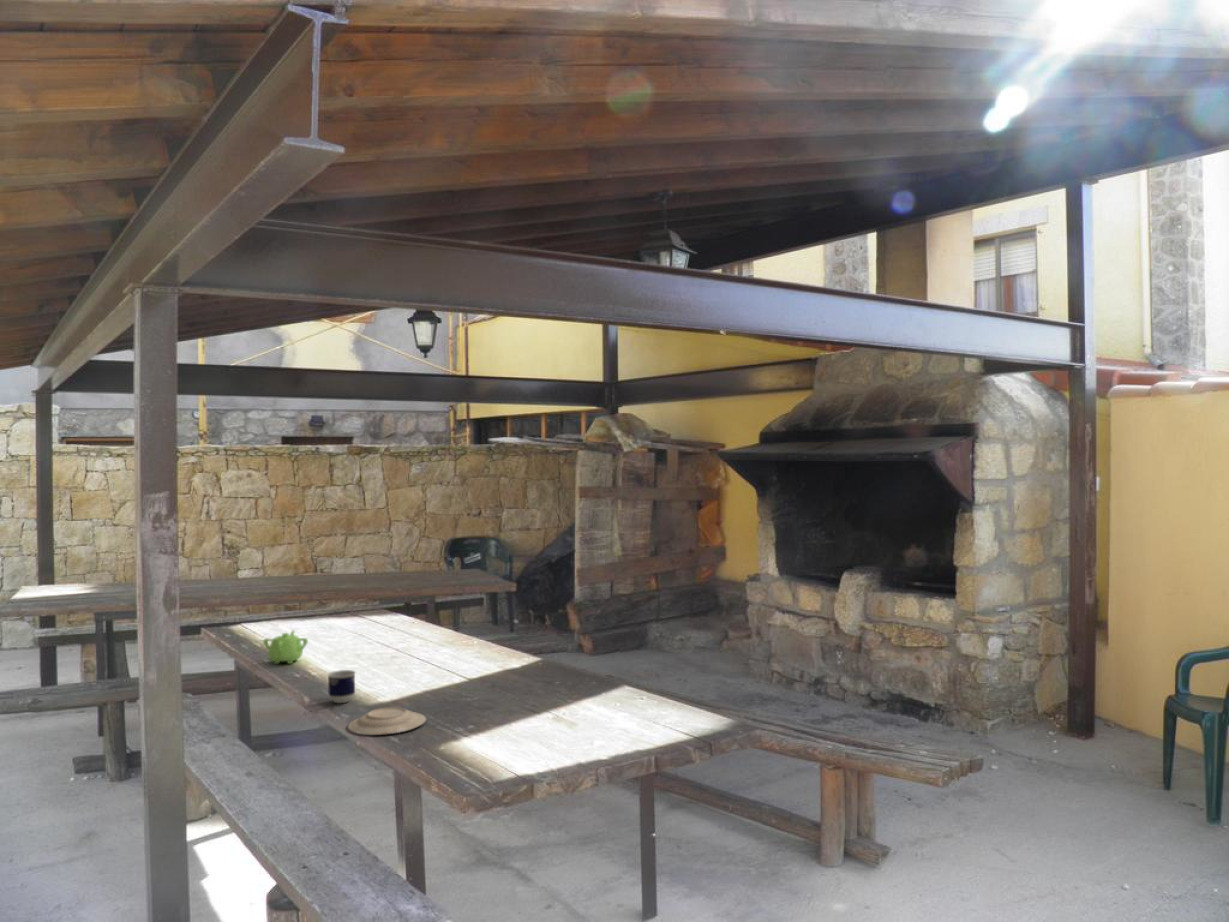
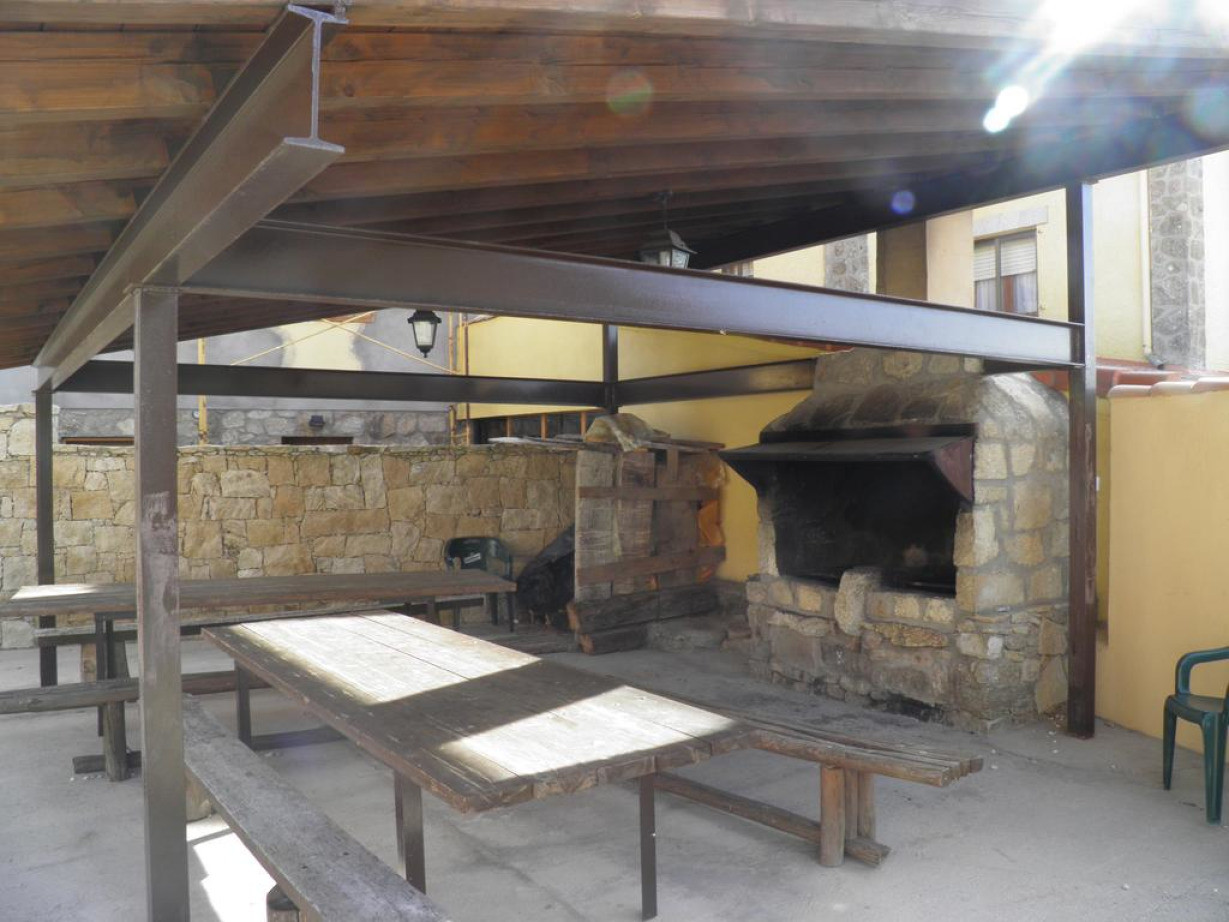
- cup [327,669,357,704]
- plate [347,706,427,736]
- teapot [262,629,309,665]
